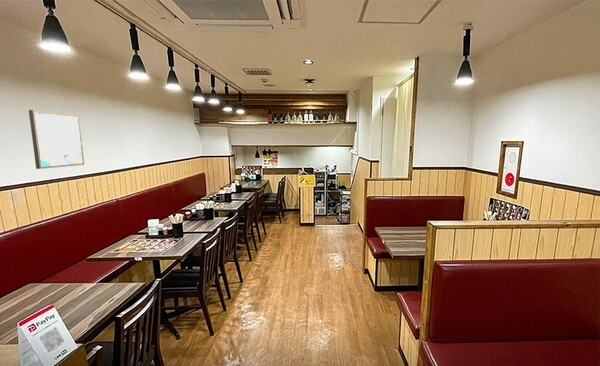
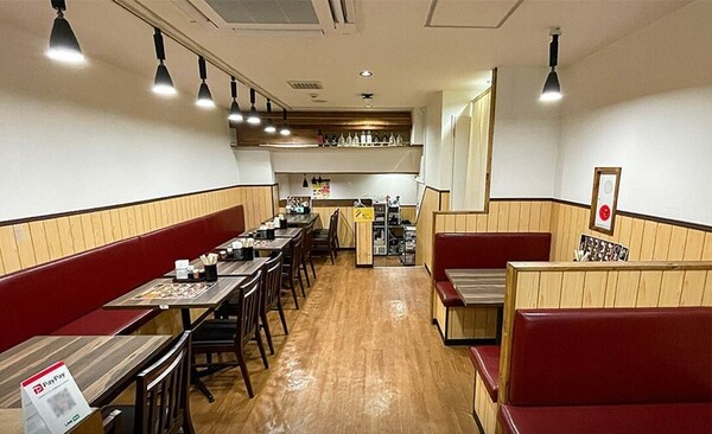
- wall art [28,109,85,170]
